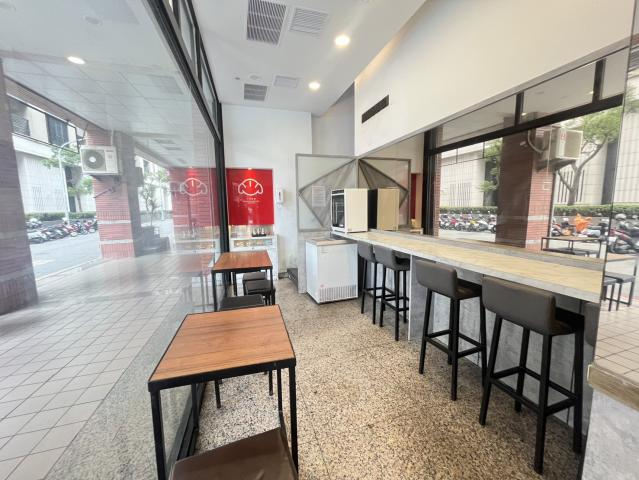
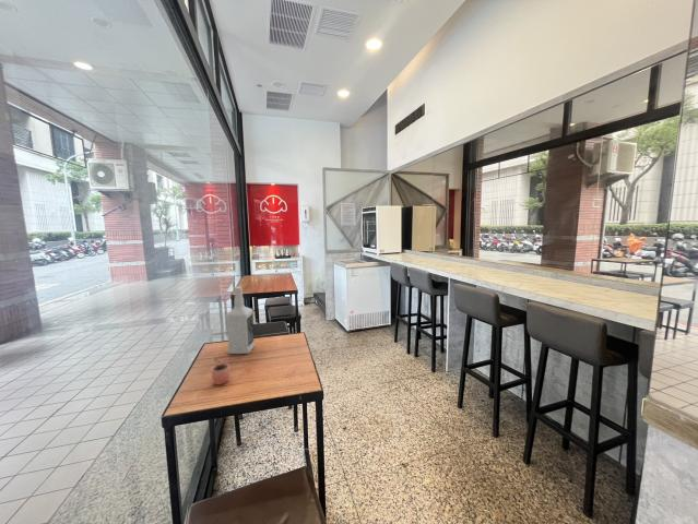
+ cocoa [211,353,232,386]
+ vodka [225,285,256,355]
